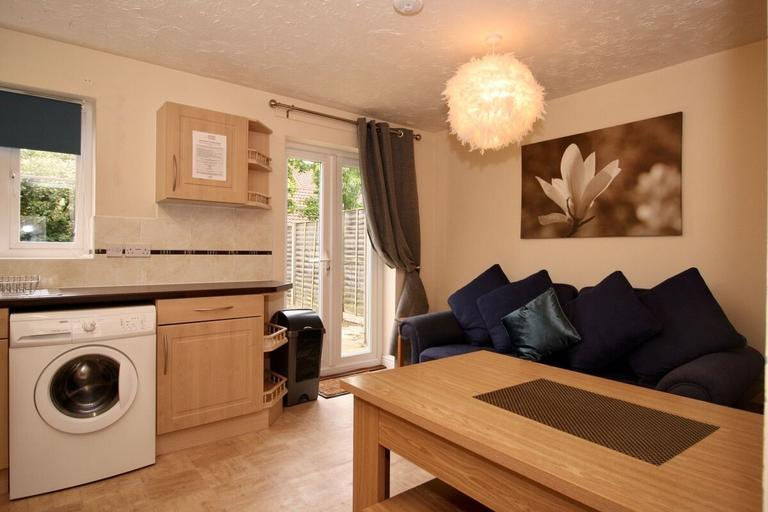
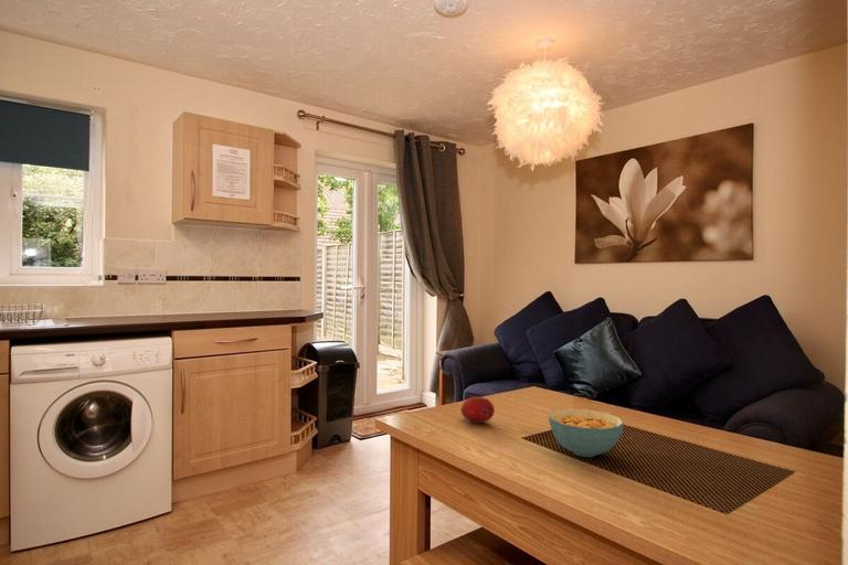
+ fruit [459,395,496,424]
+ cereal bowl [547,408,625,458]
